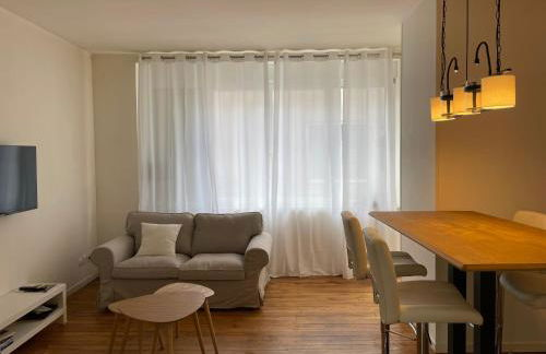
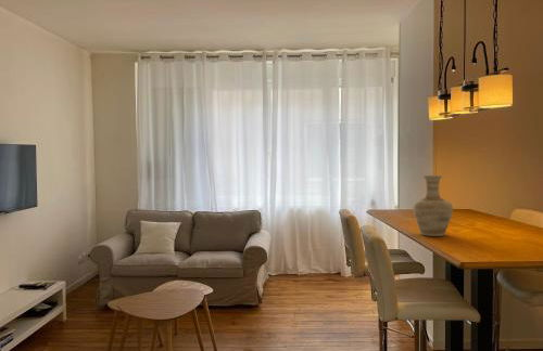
+ vase [412,174,454,237]
